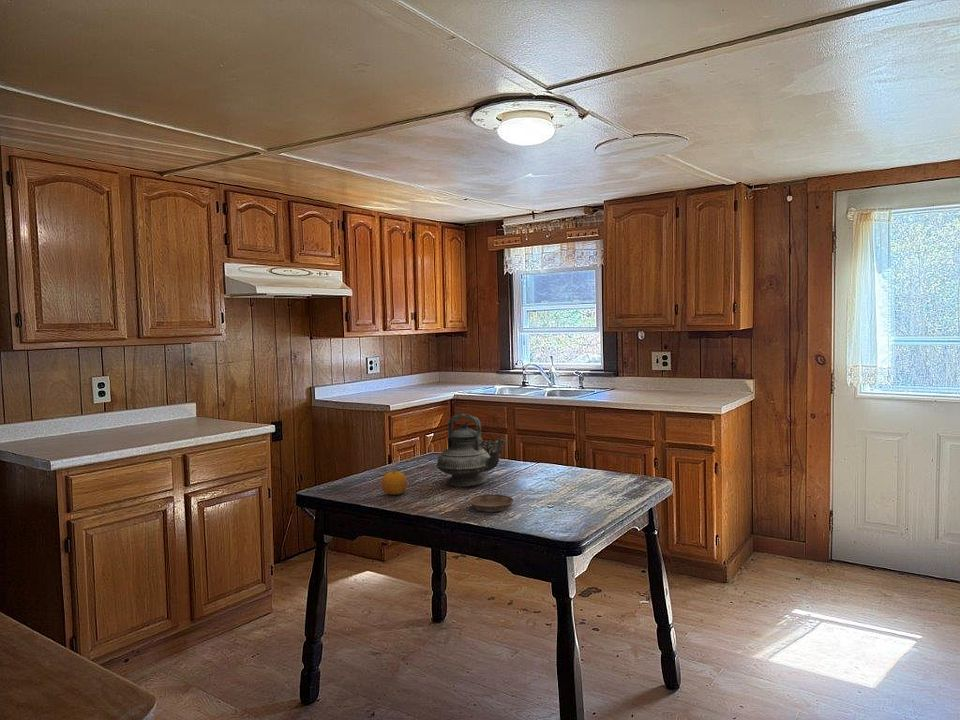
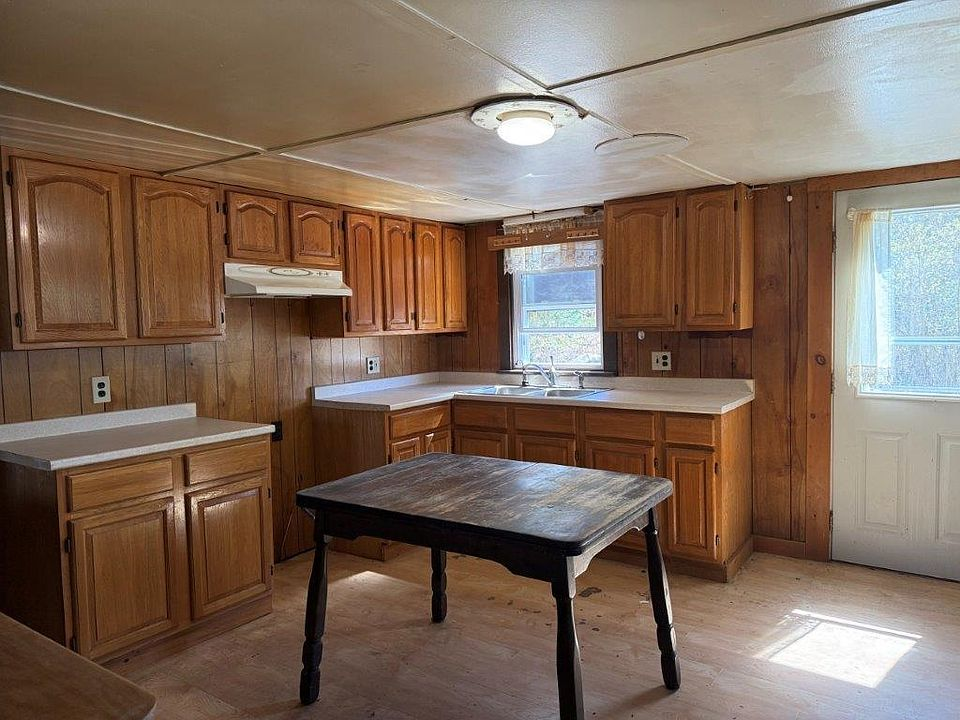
- teapot [436,412,506,488]
- fruit [380,466,408,496]
- saucer [468,494,514,513]
